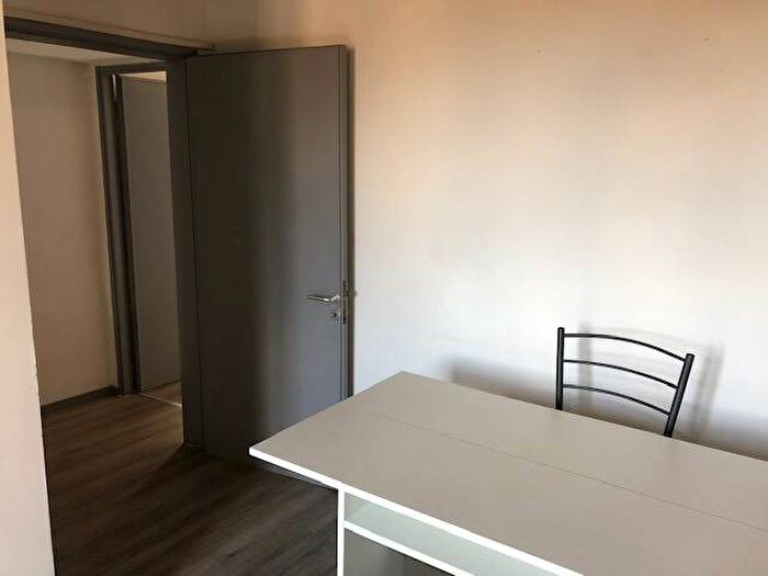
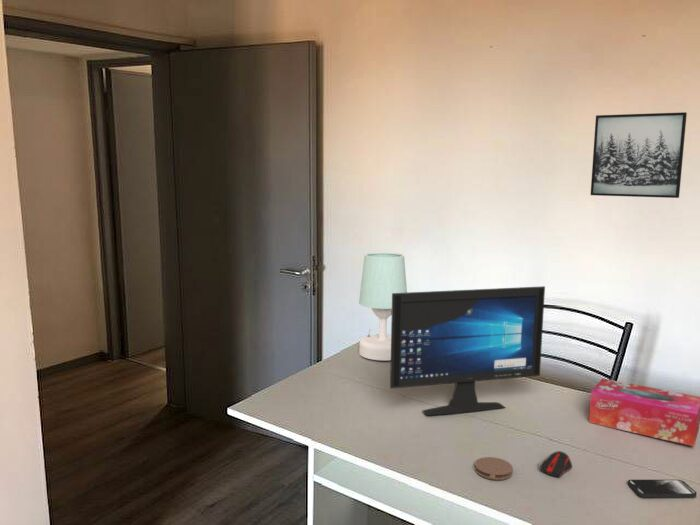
+ computer mouse [539,450,573,478]
+ smartphone [627,479,698,498]
+ wall art [590,111,688,199]
+ coaster [474,456,514,481]
+ tissue box [588,377,700,447]
+ computer monitor [389,285,546,416]
+ table lamp [358,251,408,362]
